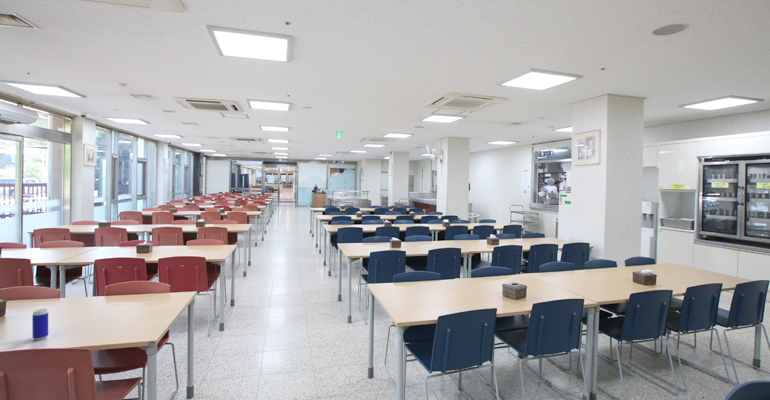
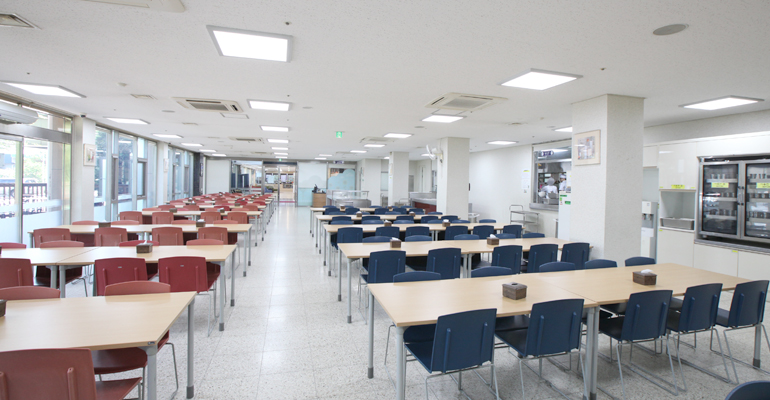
- beverage can [31,308,49,341]
